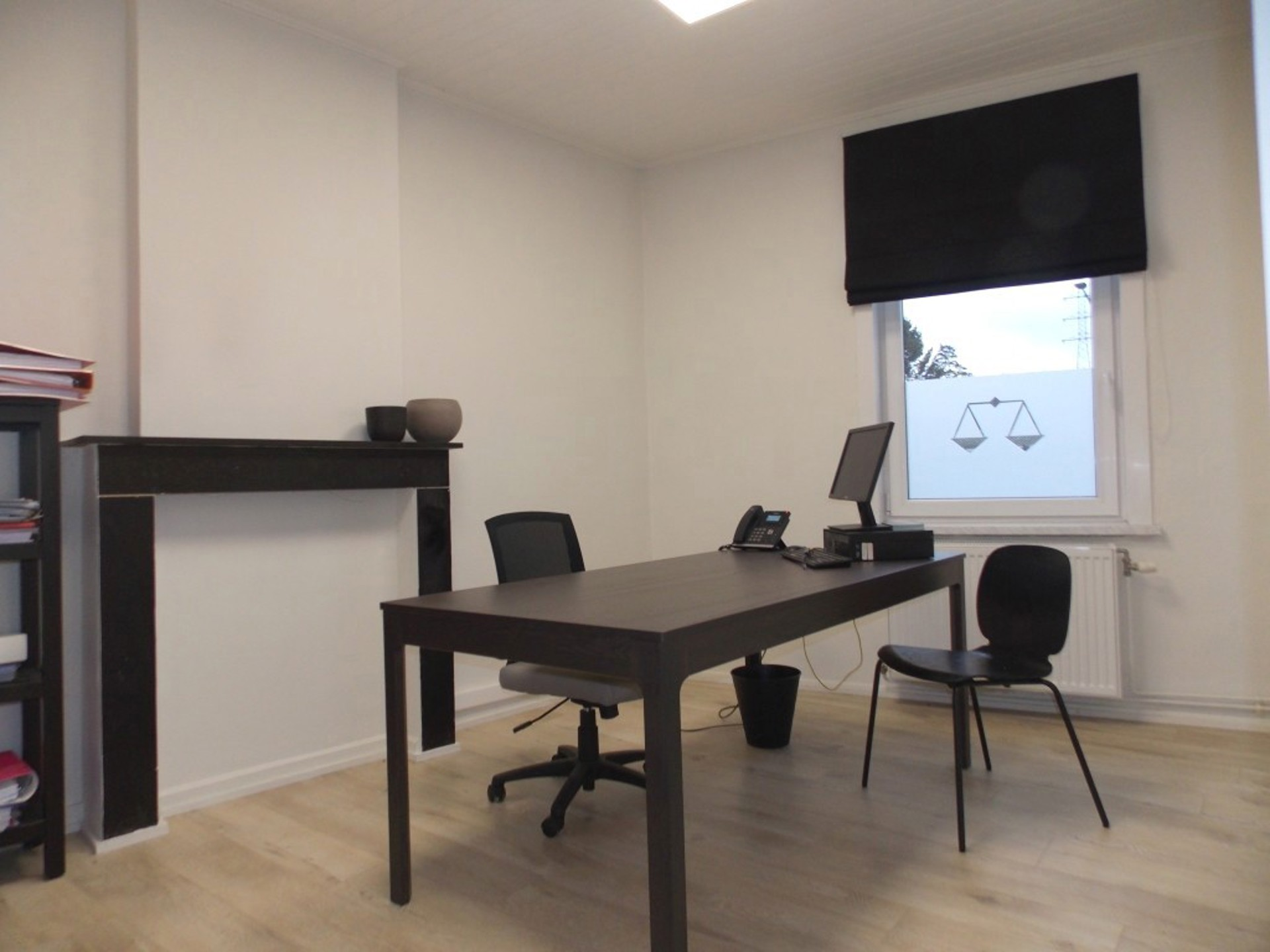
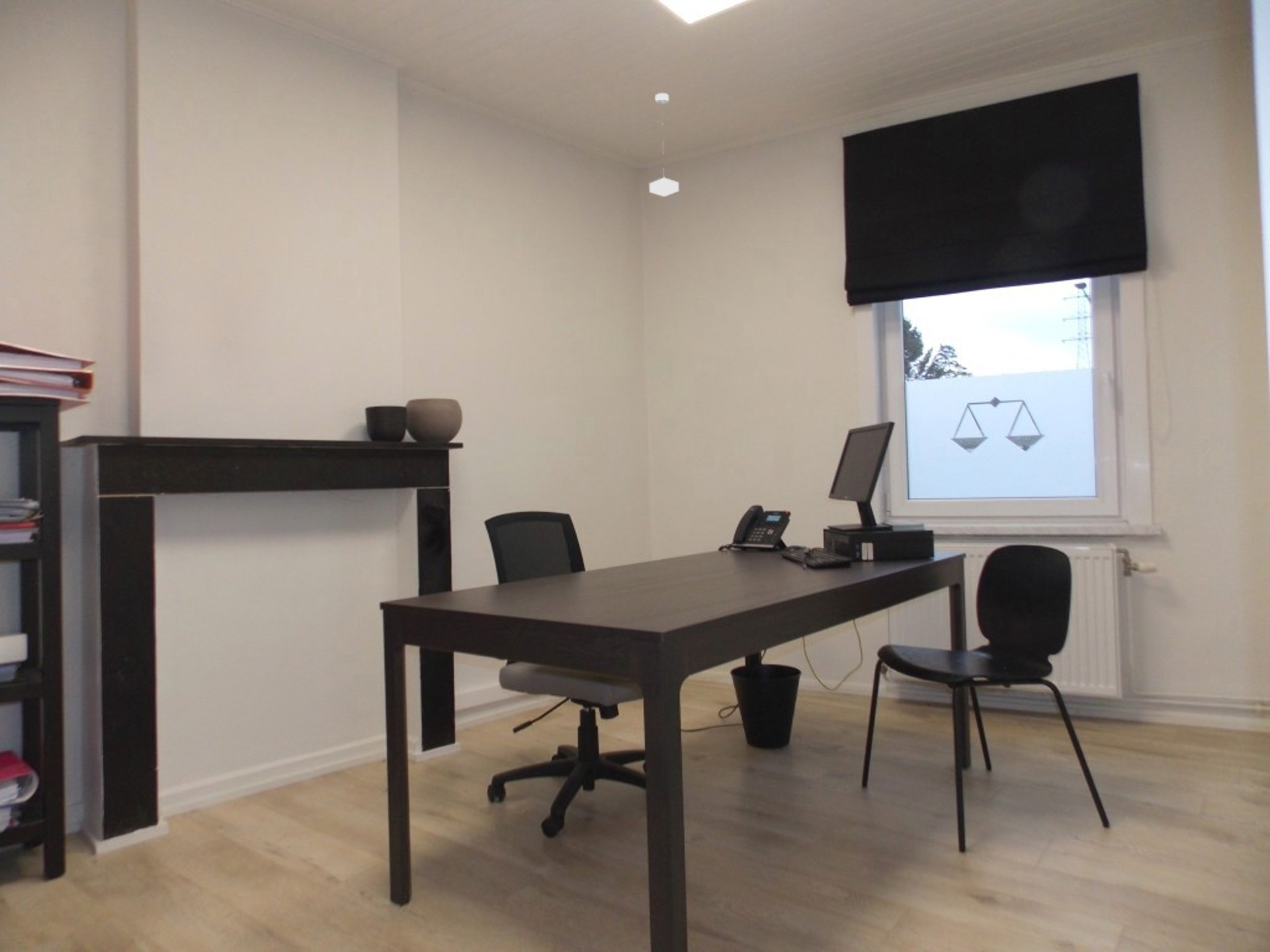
+ pendant lamp [649,93,679,198]
